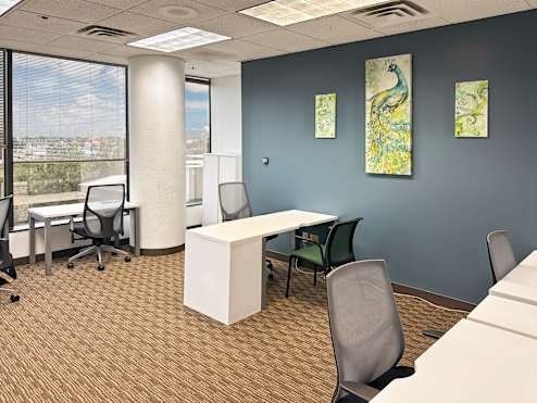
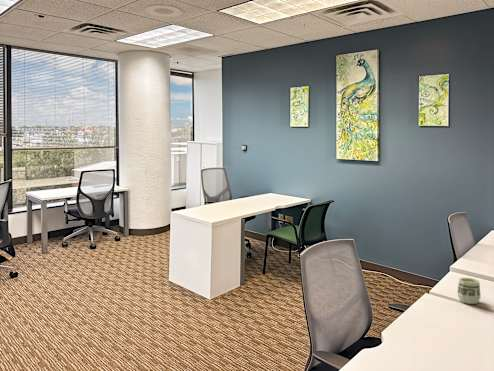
+ cup [456,277,482,305]
